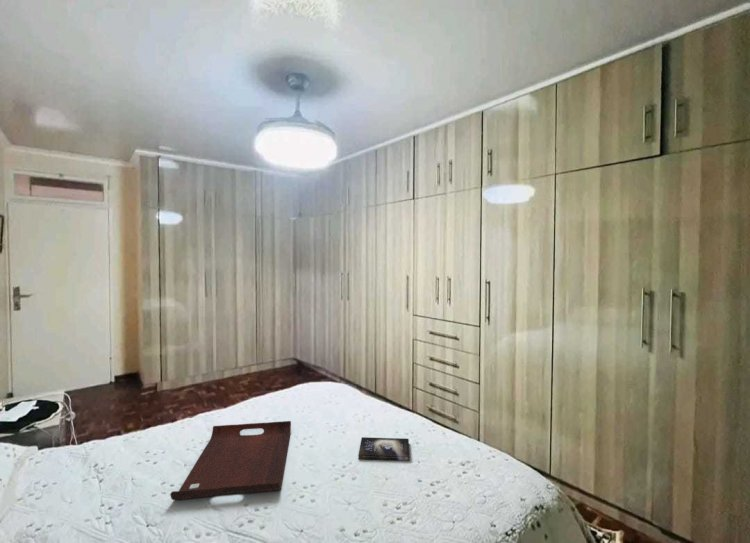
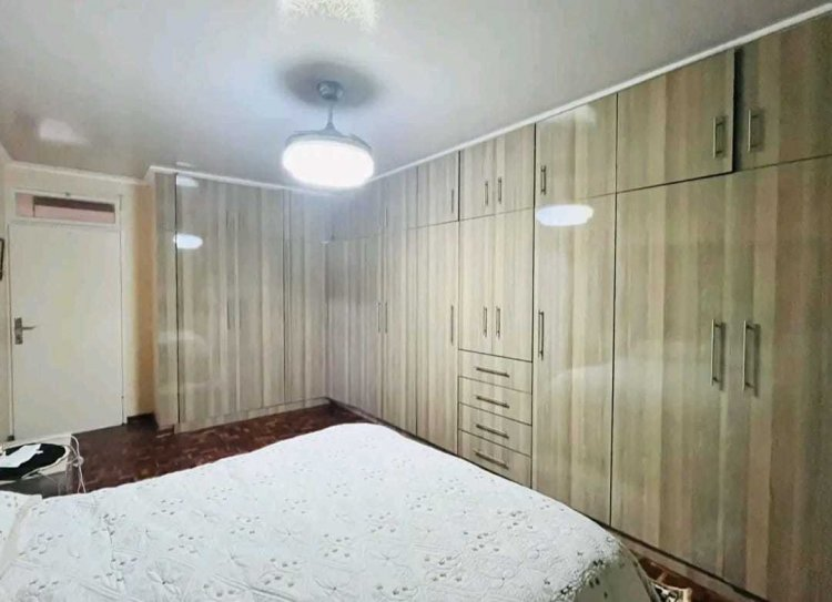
- serving tray [169,420,292,501]
- book [357,436,411,462]
